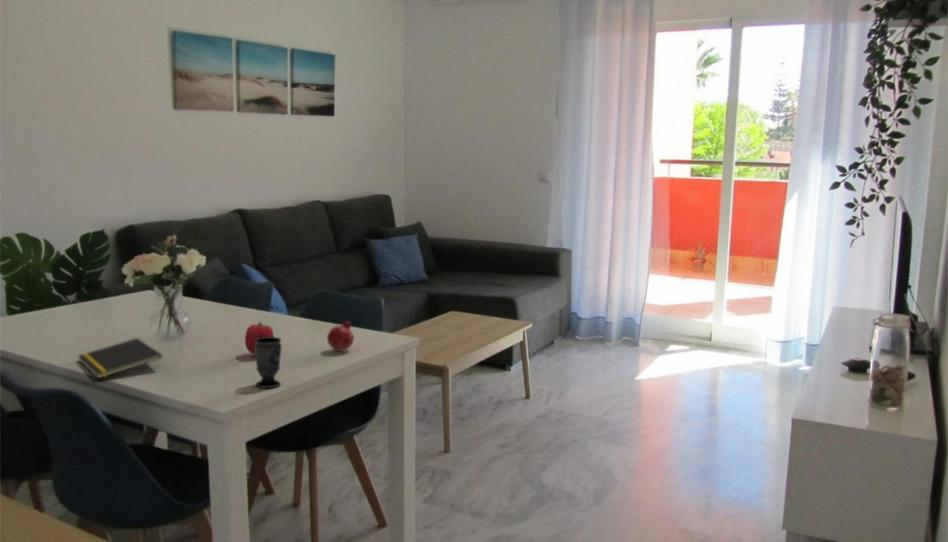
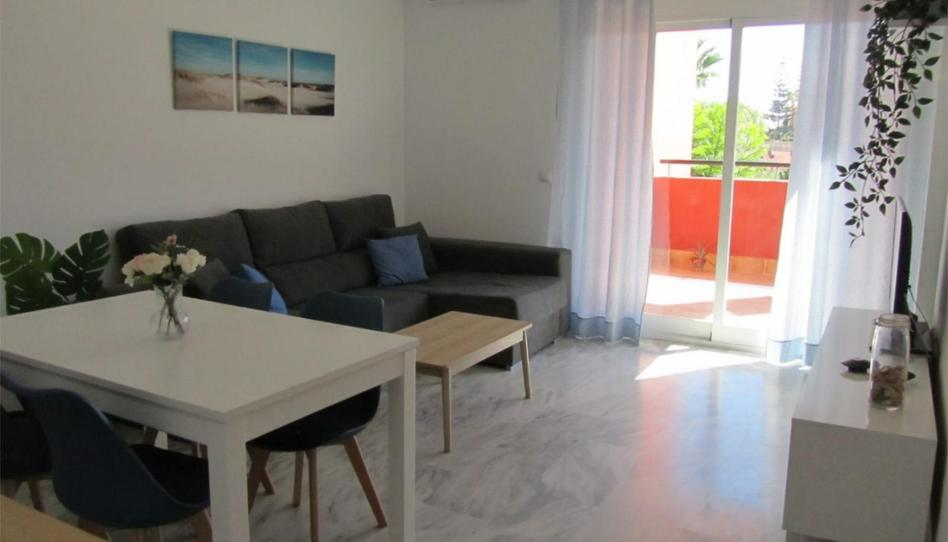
- cup [254,336,283,389]
- notepad [77,337,163,379]
- fruit [244,321,275,355]
- fruit [326,319,355,352]
